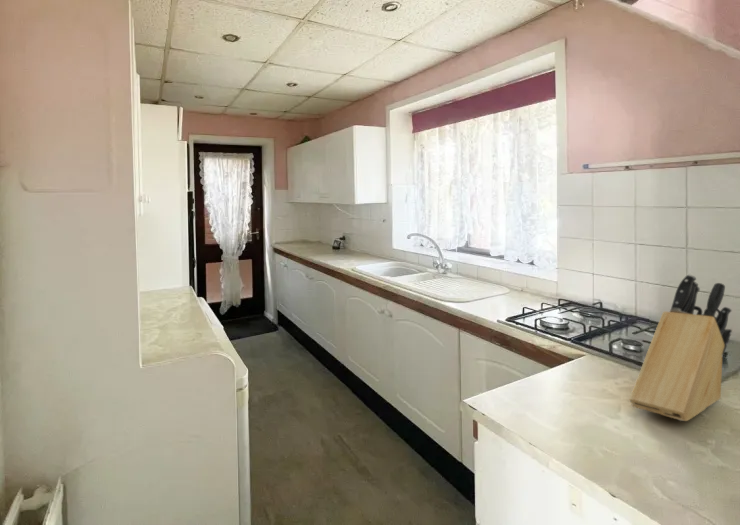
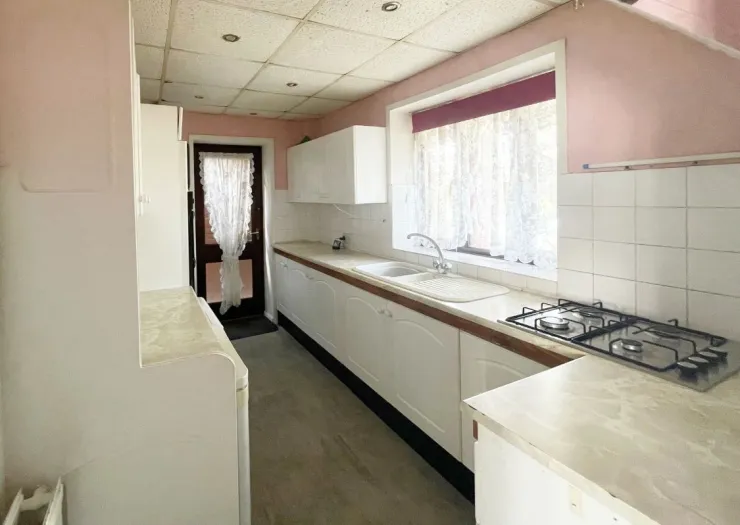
- knife block [629,273,733,422]
